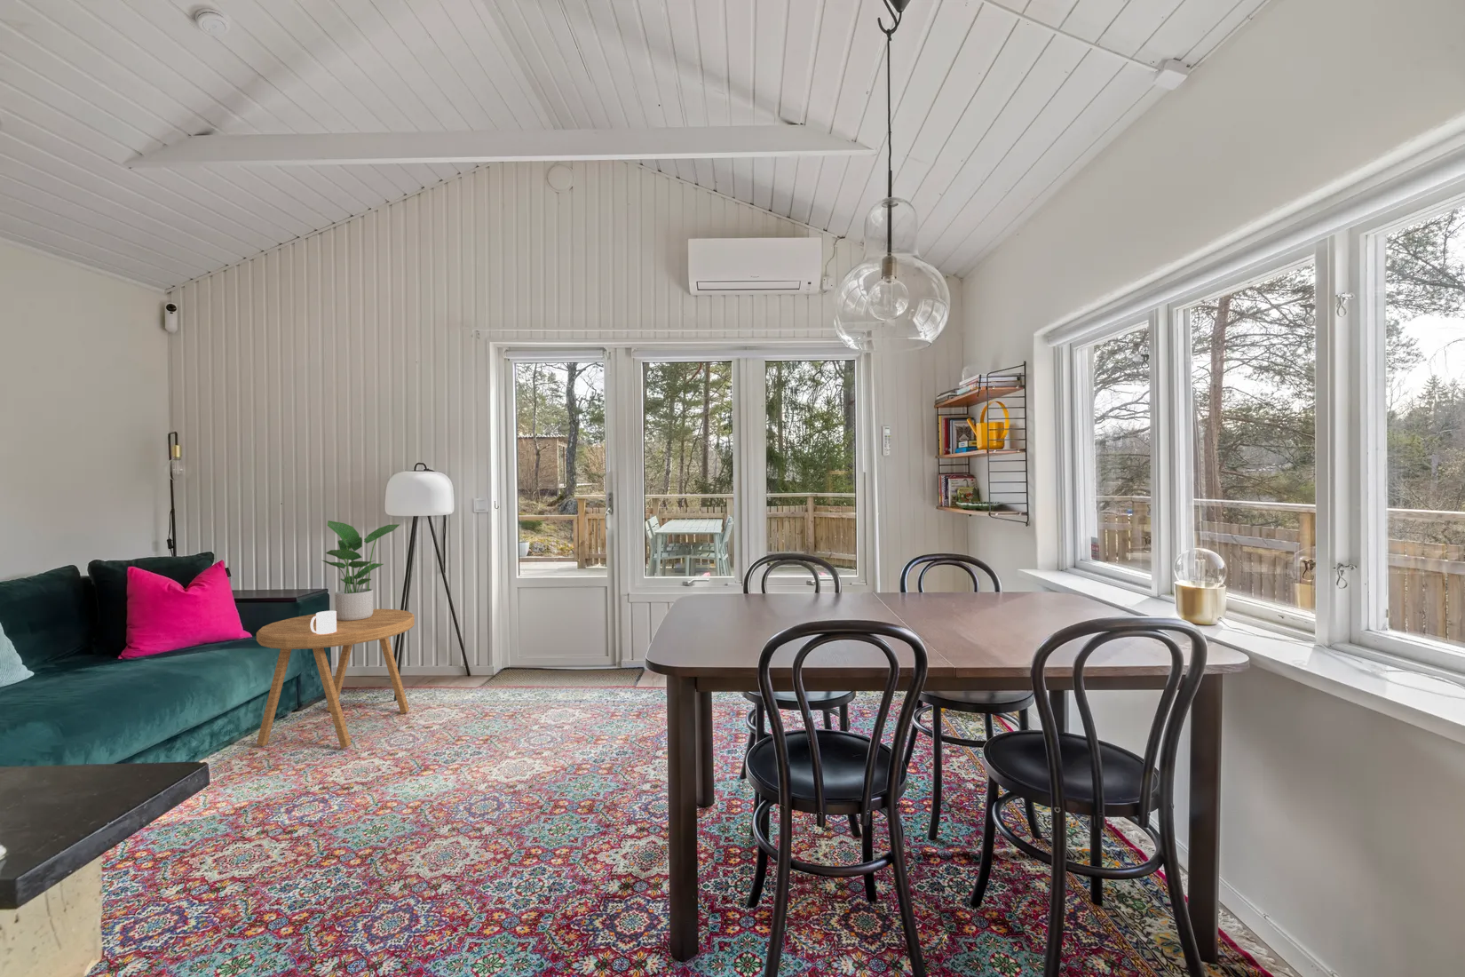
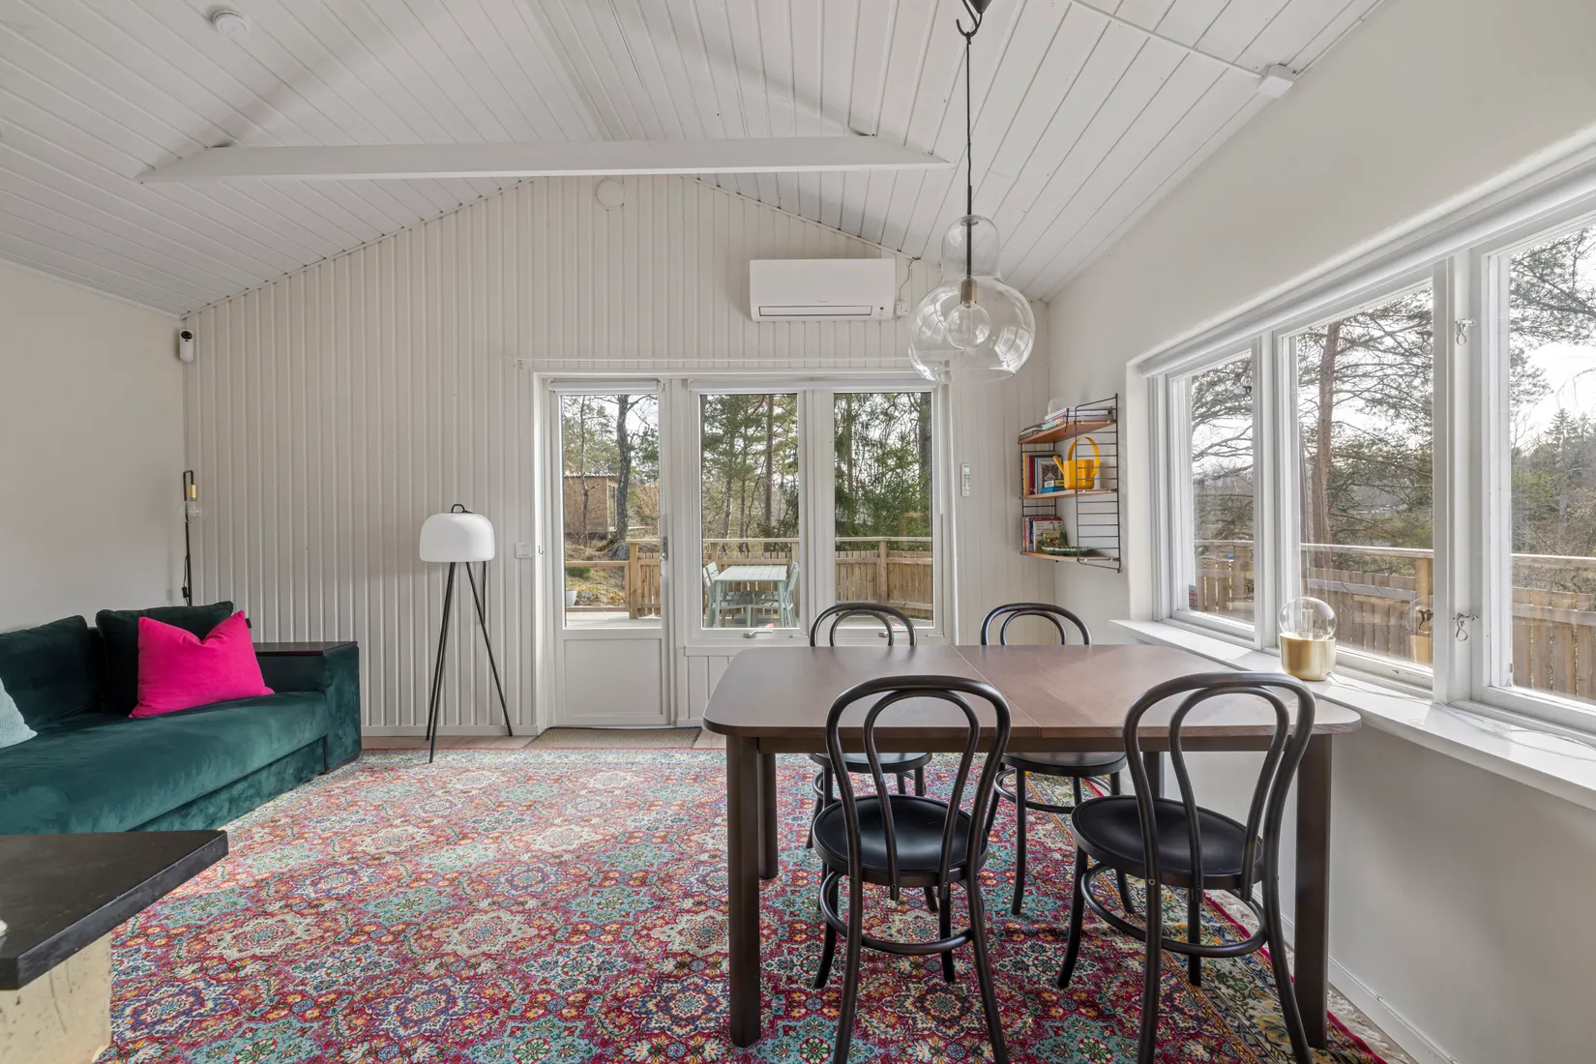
- mug [311,611,337,635]
- side table [256,608,415,749]
- potted plant [322,520,400,620]
